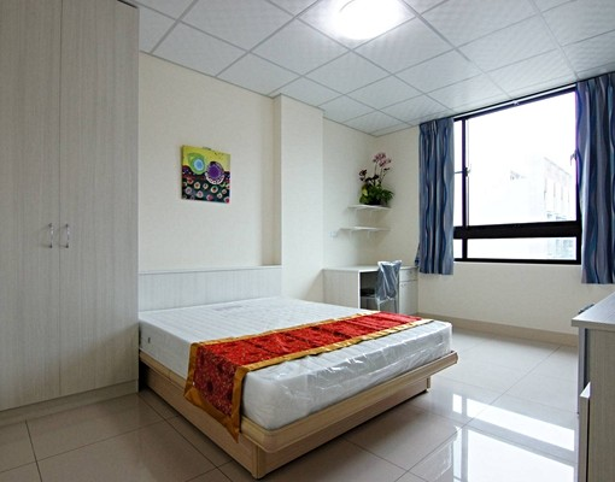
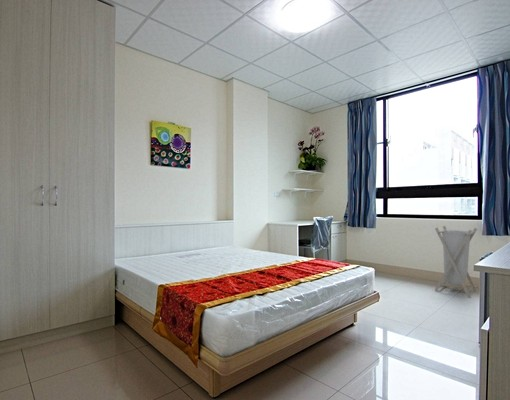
+ laundry hamper [434,225,478,299]
